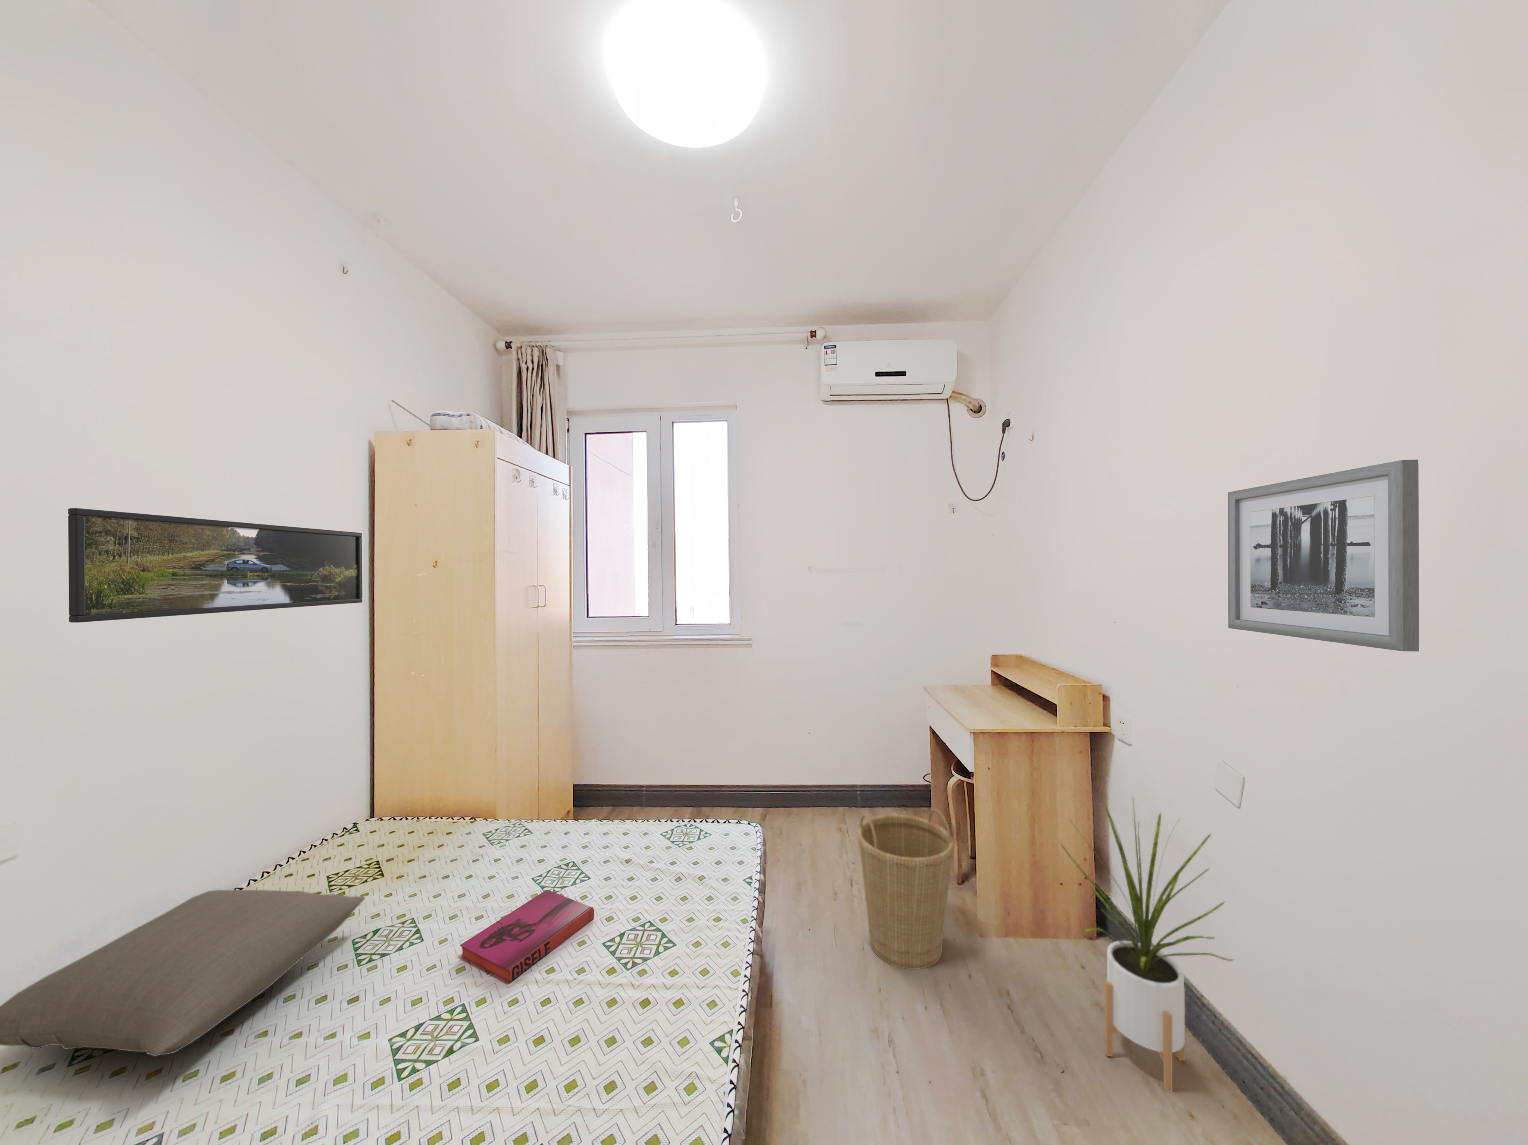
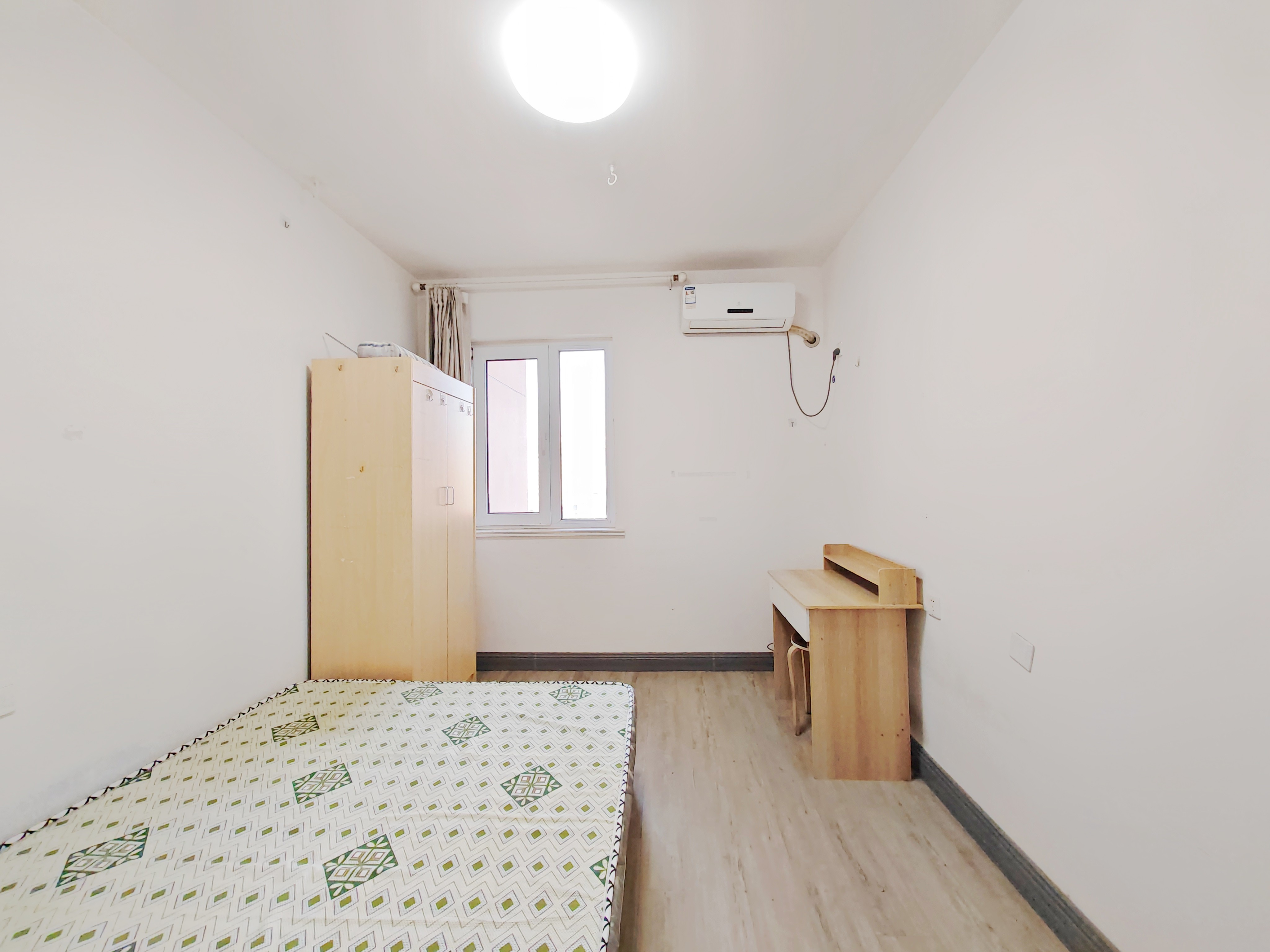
- hardback book [460,889,594,984]
- wall art [1227,459,1420,652]
- pillow [0,889,366,1056]
- house plant [1060,794,1234,1093]
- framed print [67,508,362,623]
- basket [857,808,954,969]
